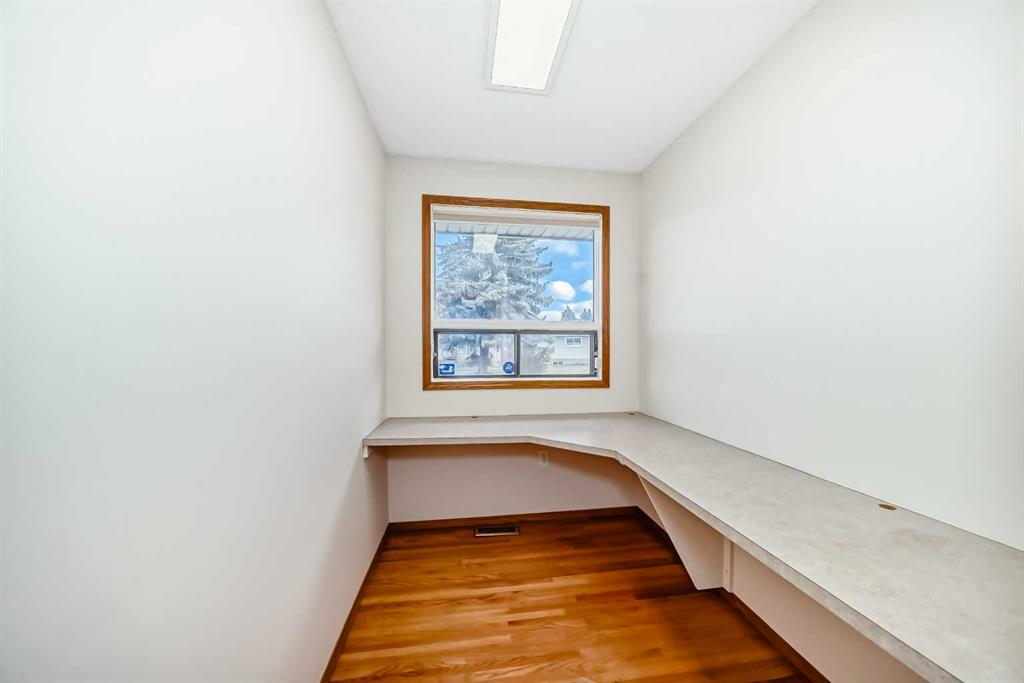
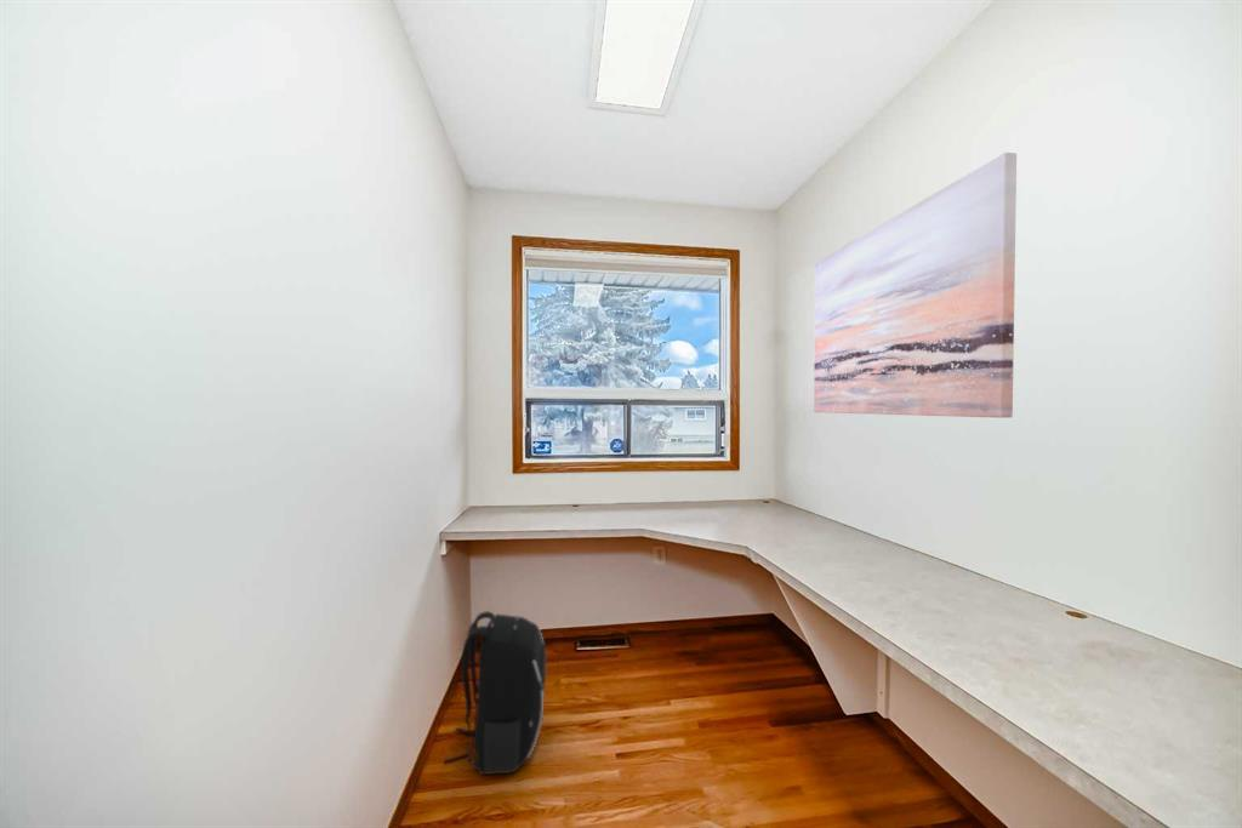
+ wall art [813,152,1018,419]
+ backpack [443,610,548,776]
